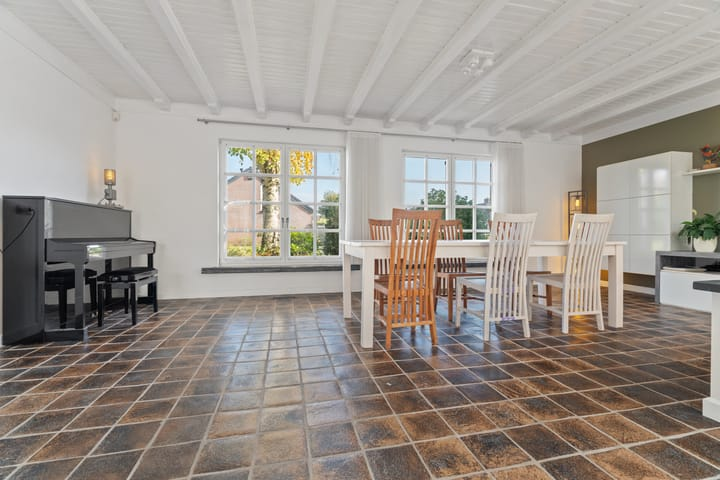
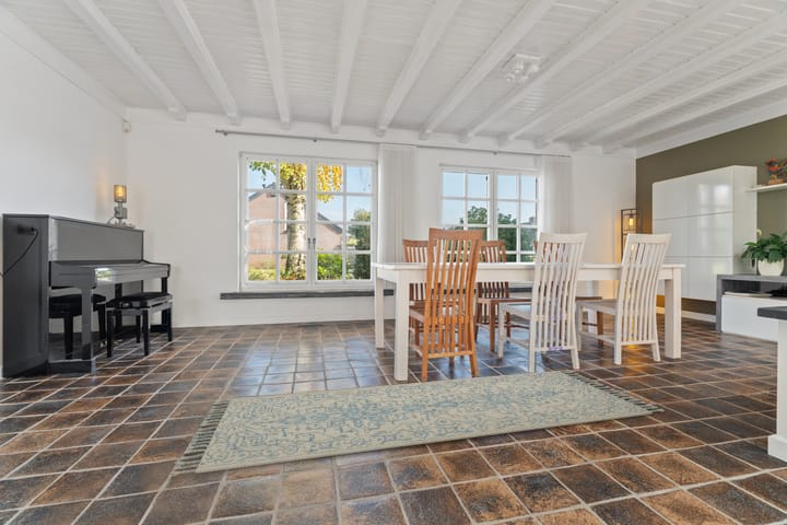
+ rug [169,369,666,478]
